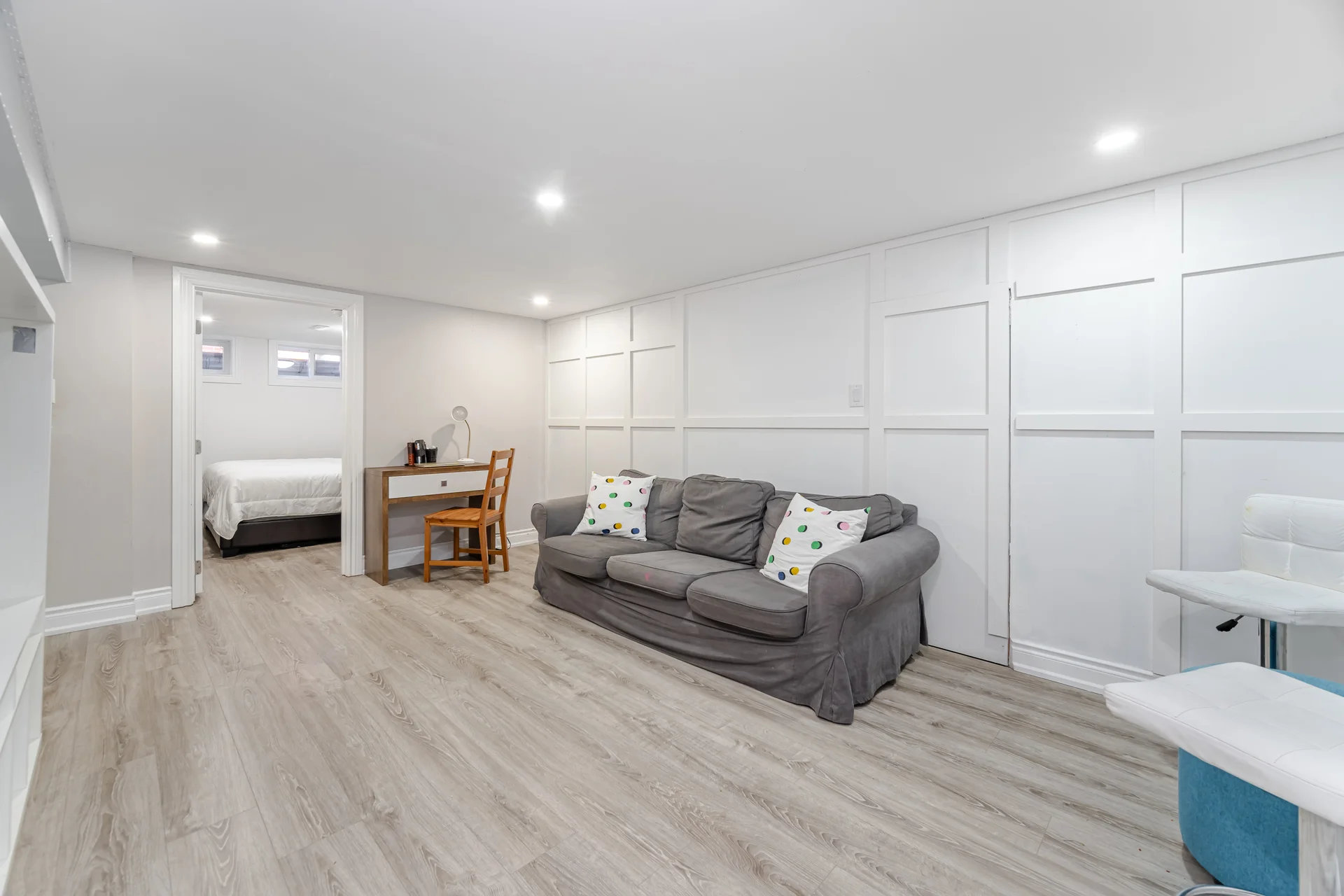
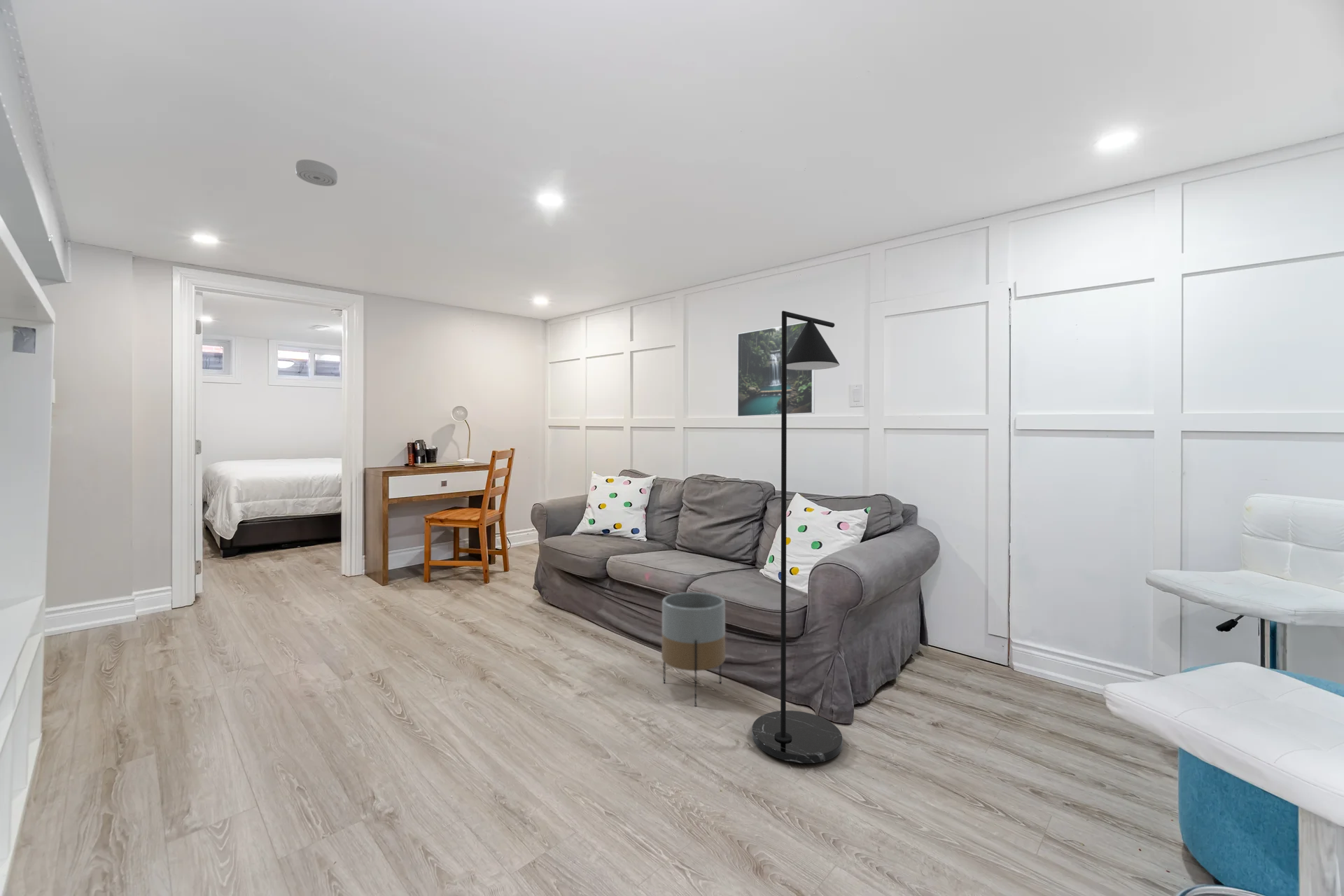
+ smoke detector [295,159,338,187]
+ planter [661,591,726,707]
+ floor lamp [751,310,844,764]
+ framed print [737,321,816,418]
